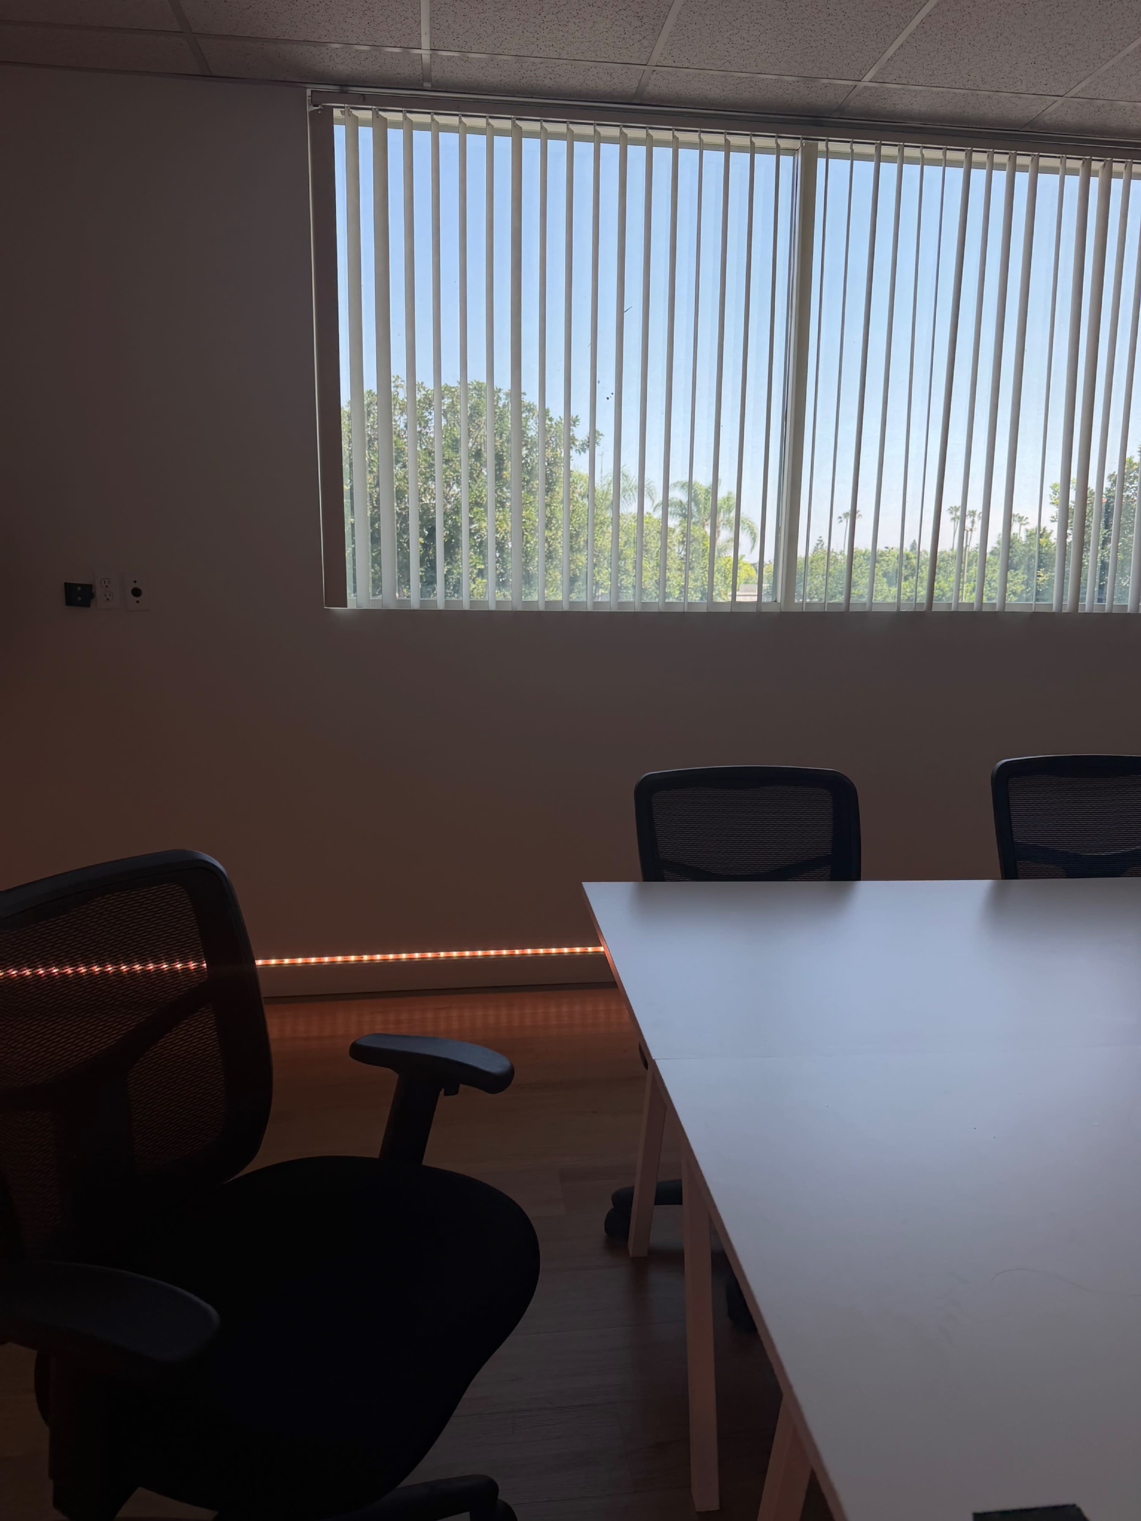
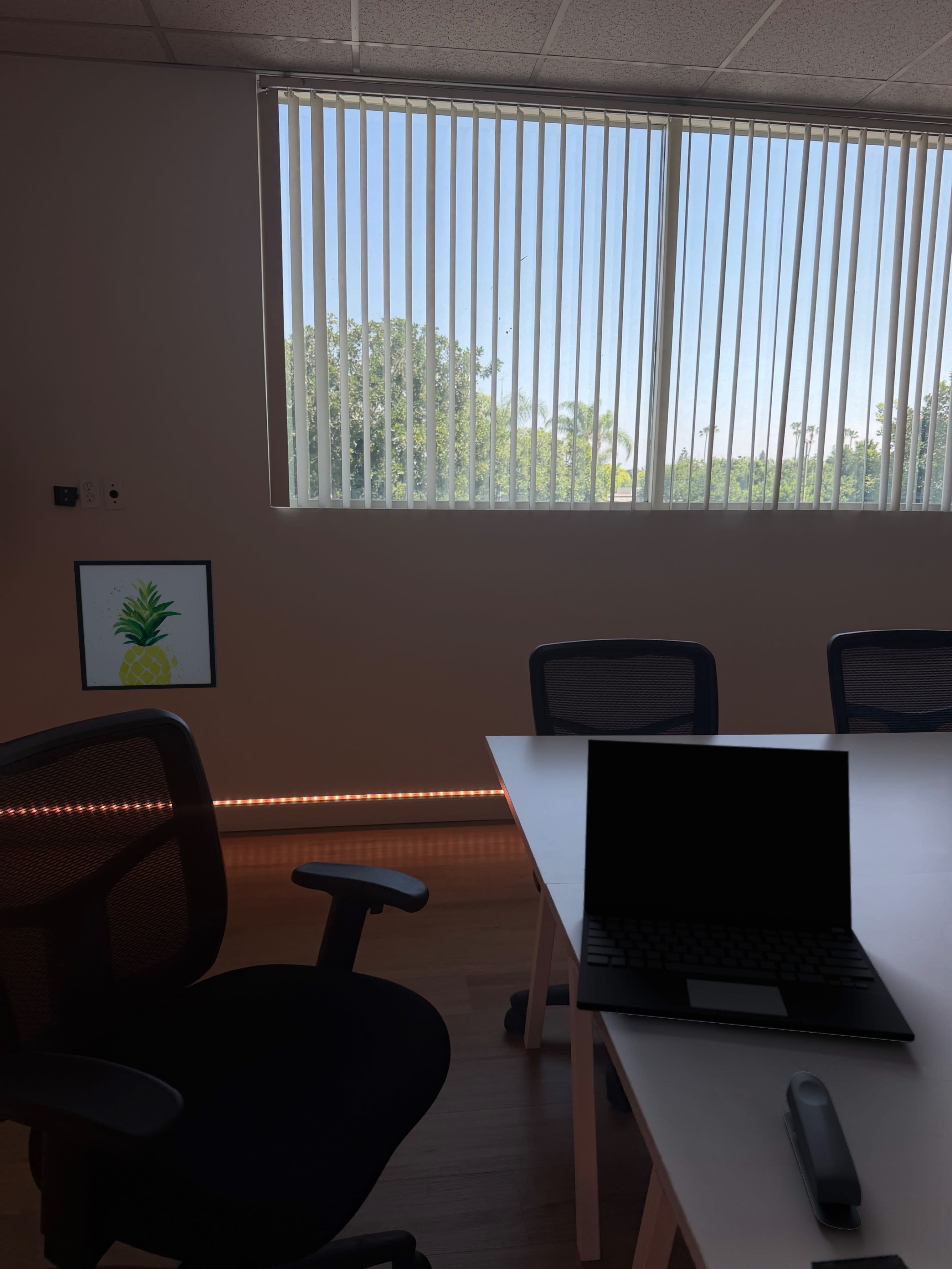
+ wall art [73,560,218,691]
+ laptop [576,739,916,1043]
+ stapler [783,1071,863,1230]
